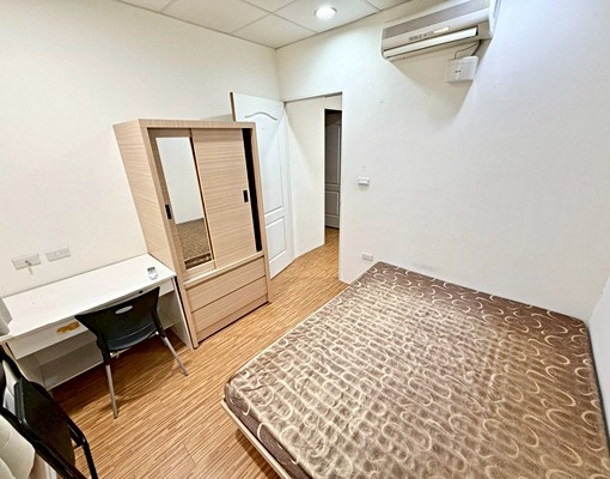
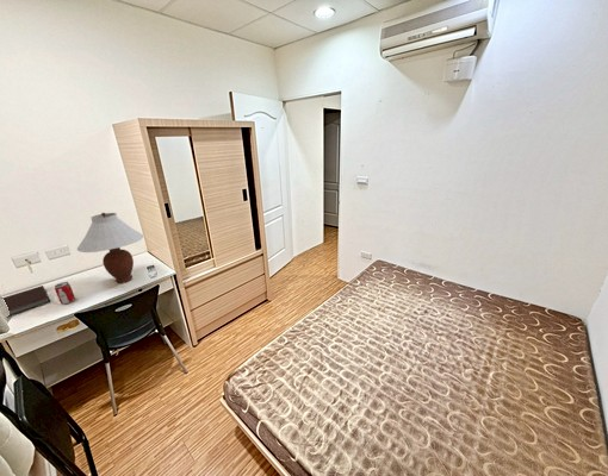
+ beverage can [54,281,76,305]
+ table lamp [76,212,145,284]
+ notebook [1,284,51,318]
